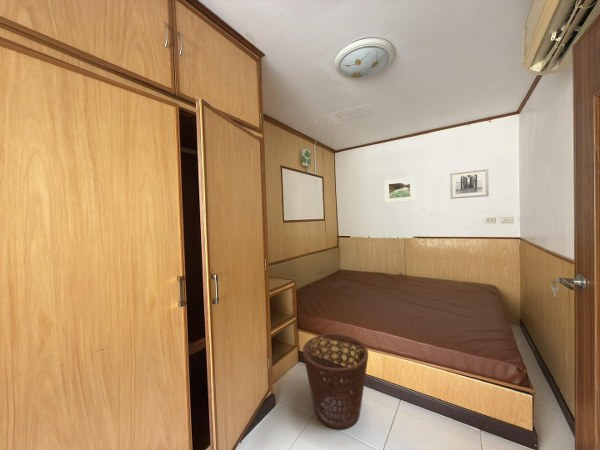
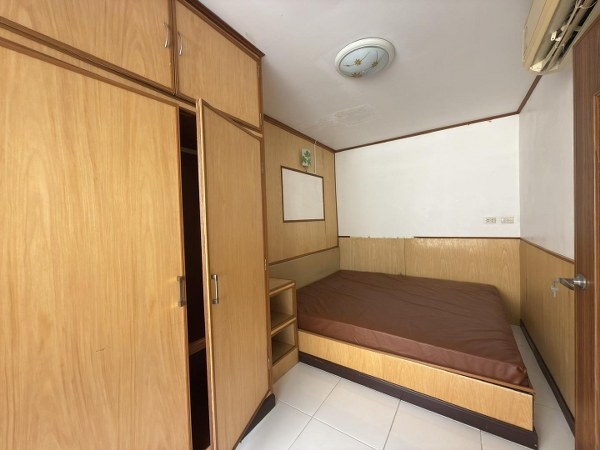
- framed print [383,176,416,204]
- basket [302,332,369,431]
- wall art [449,167,490,200]
